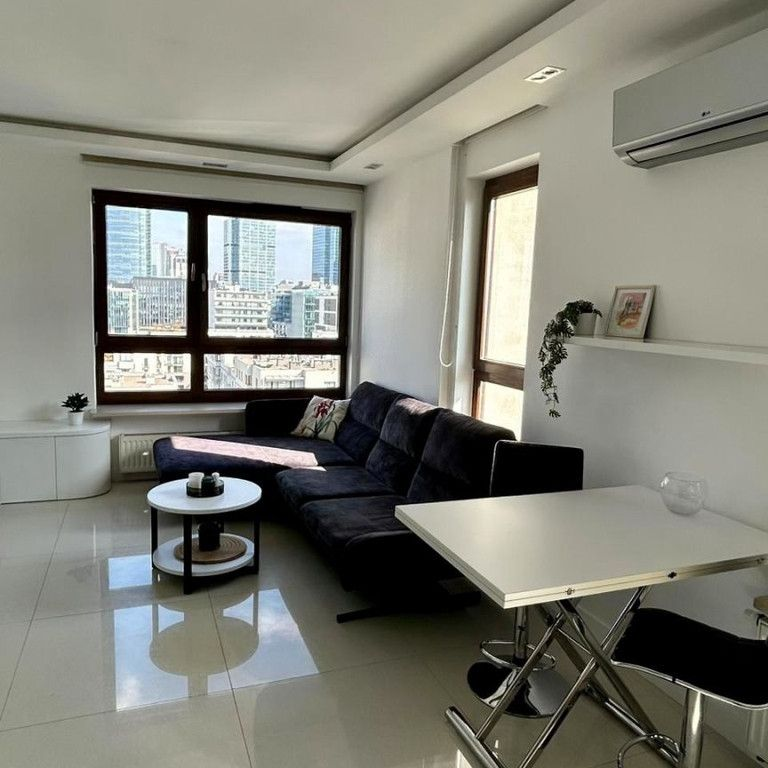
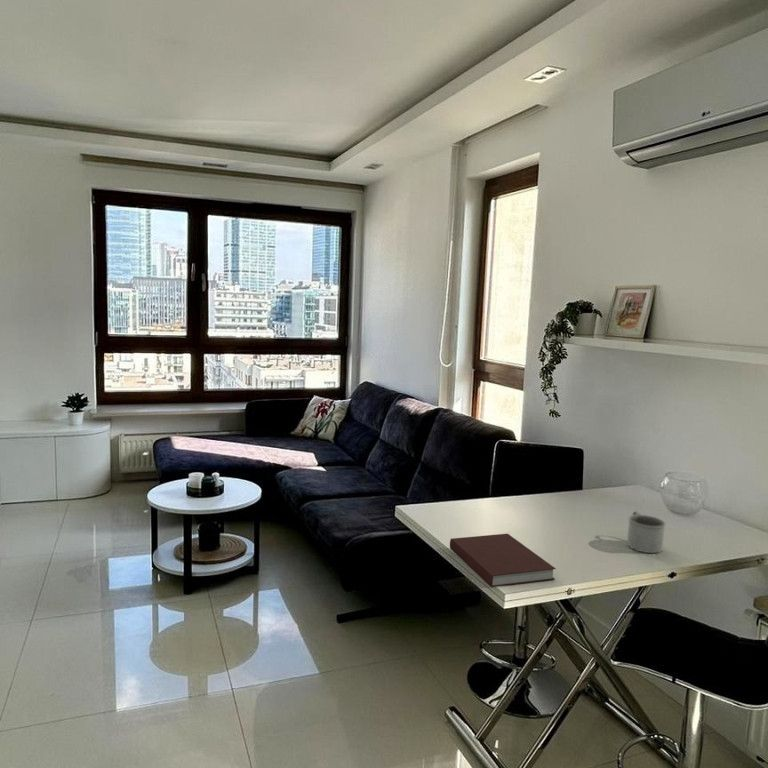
+ notebook [449,533,557,588]
+ mug [626,510,667,554]
